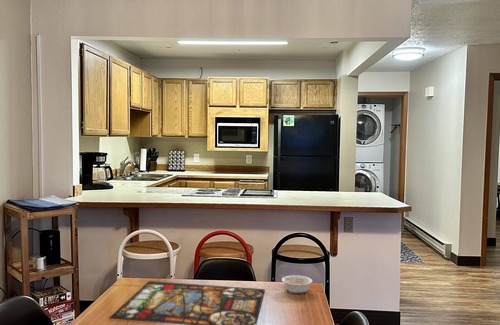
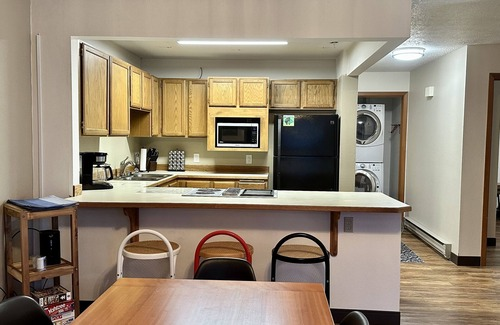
- legume [278,272,313,295]
- stained glass panel [108,280,266,325]
